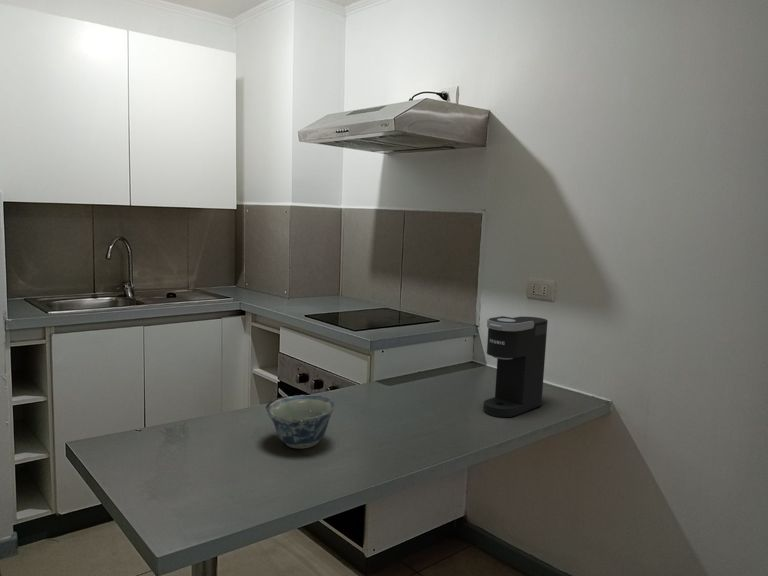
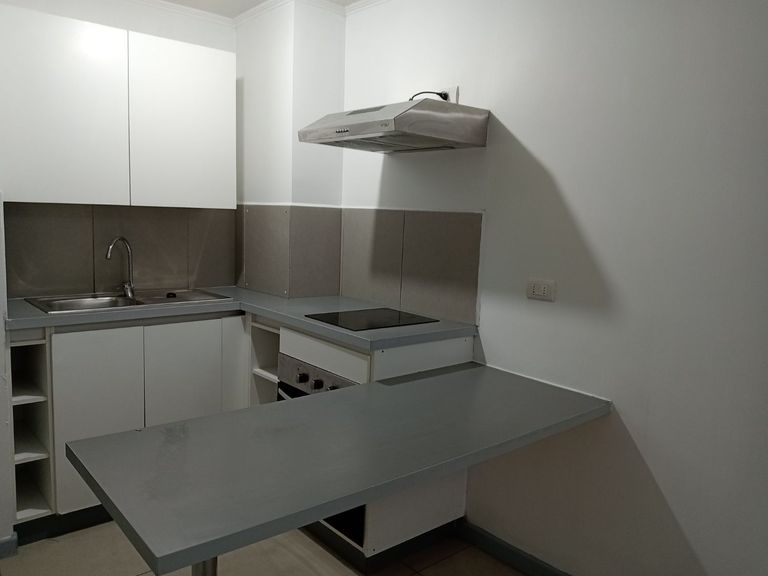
- bowl [264,394,336,449]
- coffee maker [482,315,549,418]
